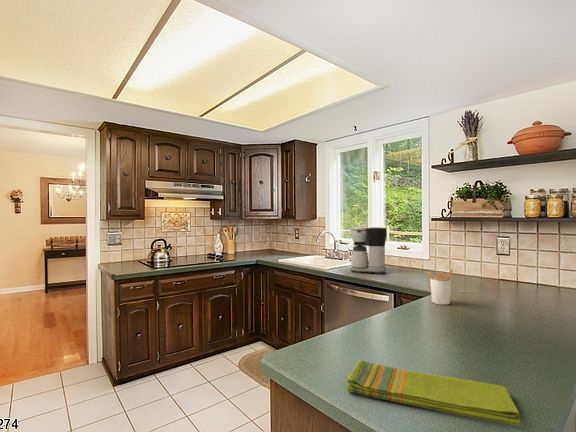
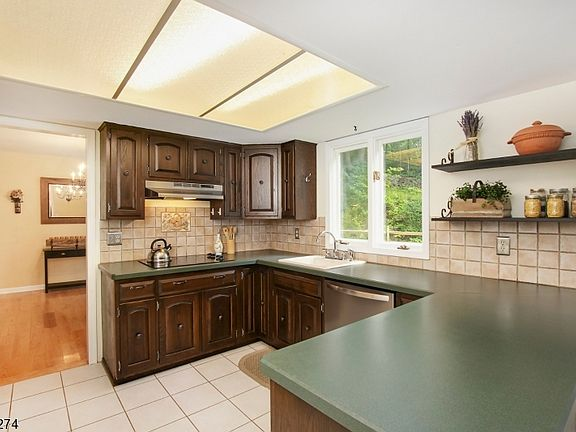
- utensil holder [426,267,454,306]
- dish towel [346,359,521,427]
- coffee maker [349,226,388,275]
